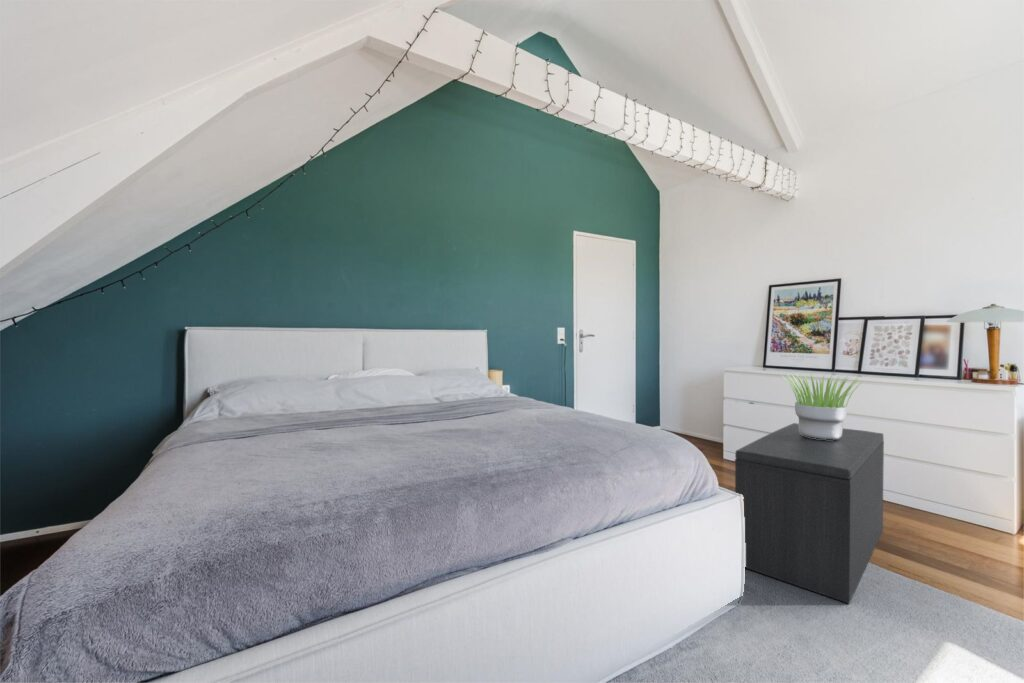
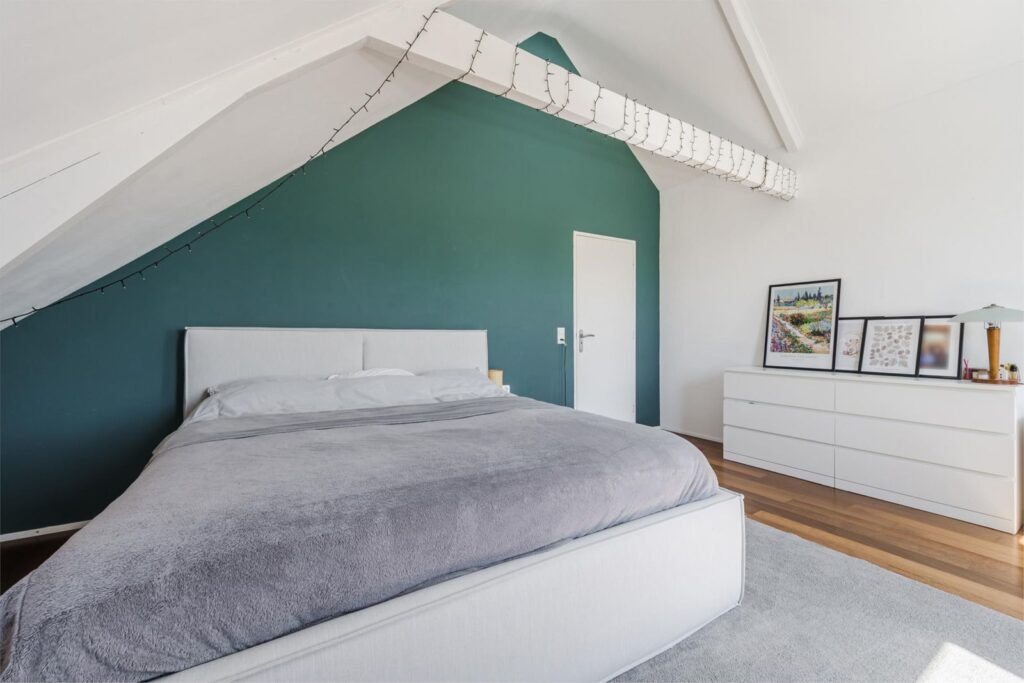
- bench [734,422,885,605]
- potted plant [782,372,861,440]
